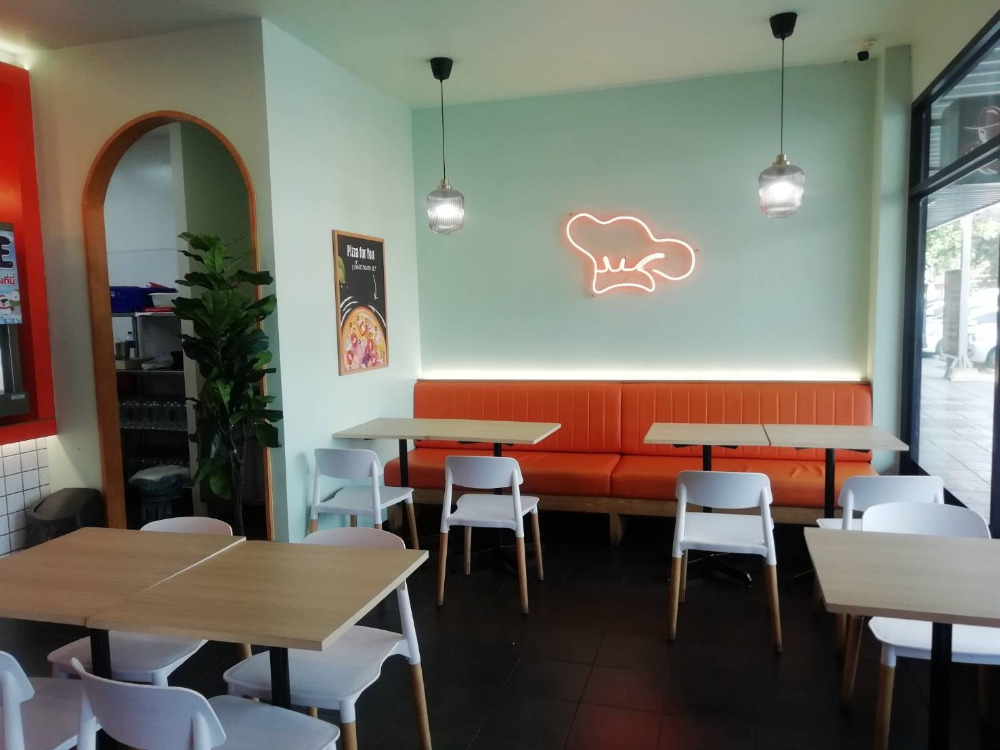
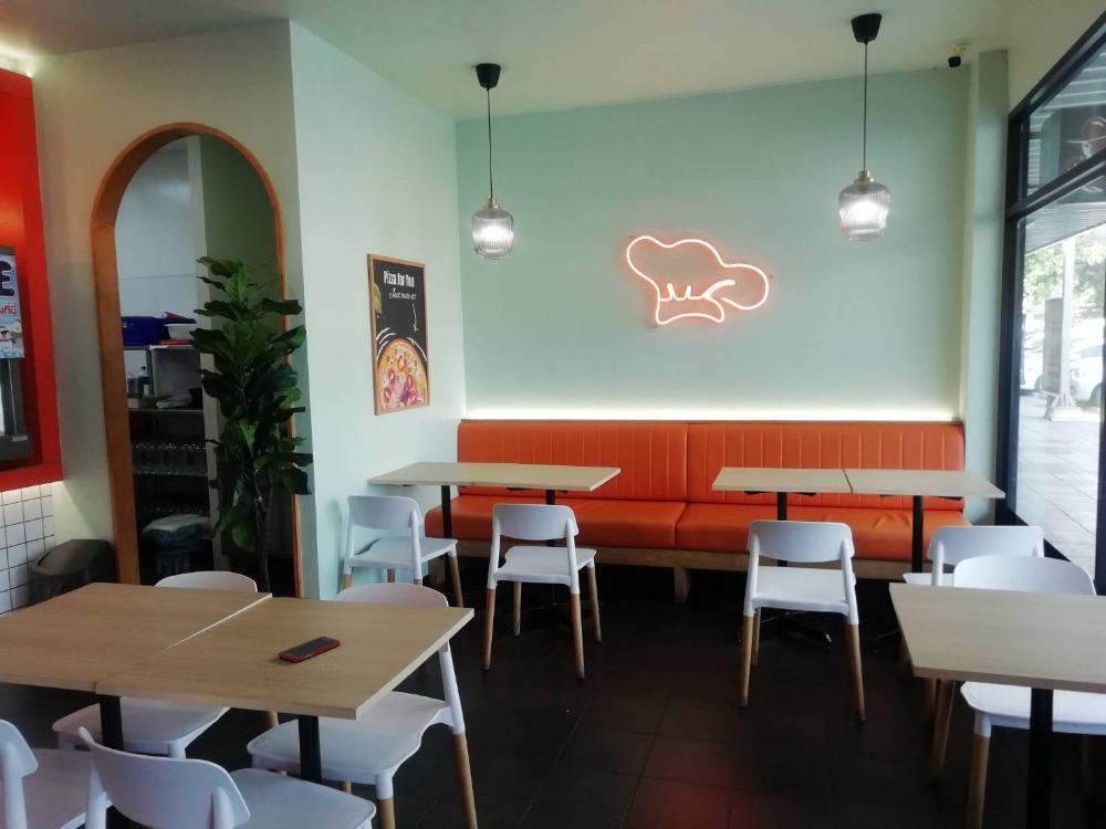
+ cell phone [278,636,342,663]
